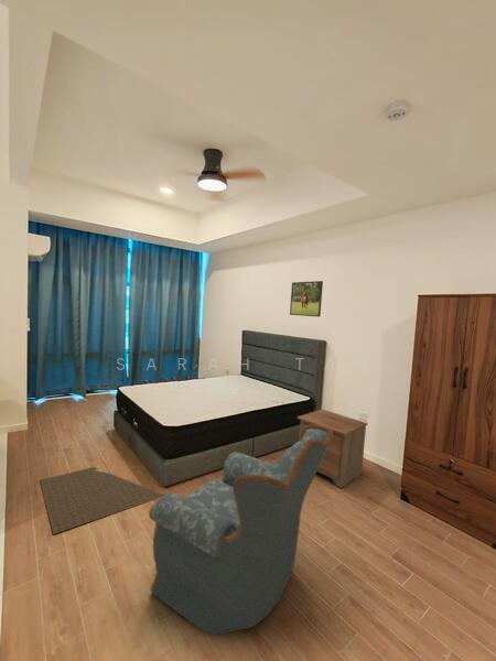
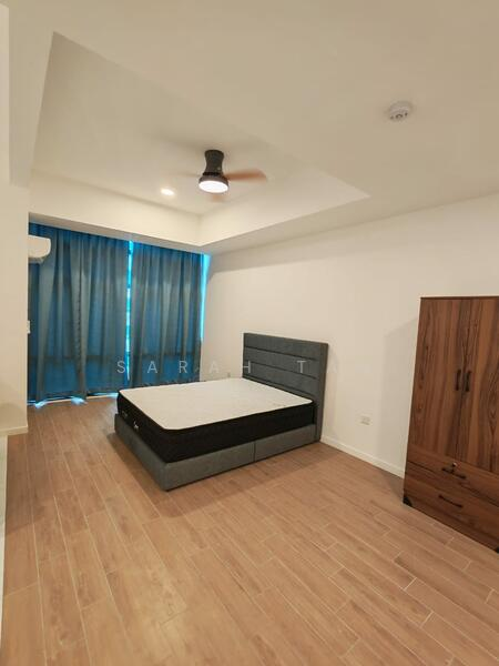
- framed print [289,280,324,318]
- doormat [39,466,164,535]
- armchair [148,425,333,637]
- nightstand [296,409,369,489]
